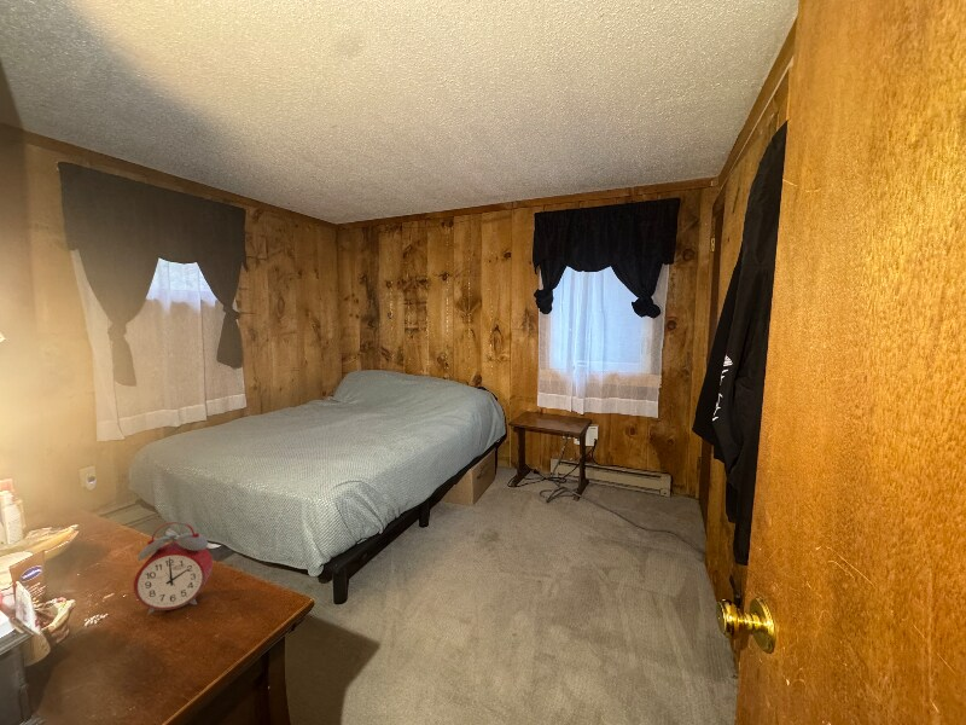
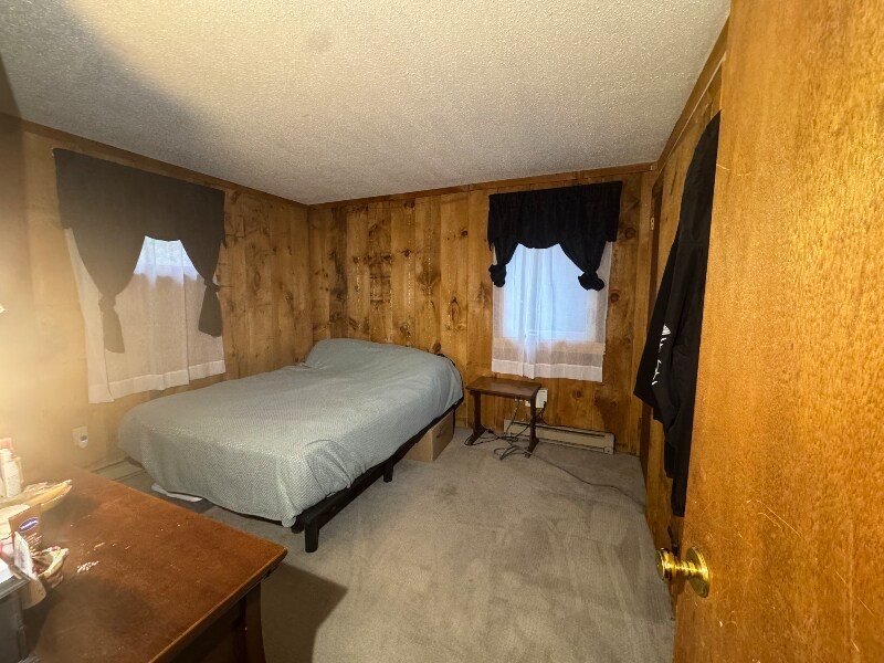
- alarm clock [133,521,214,615]
